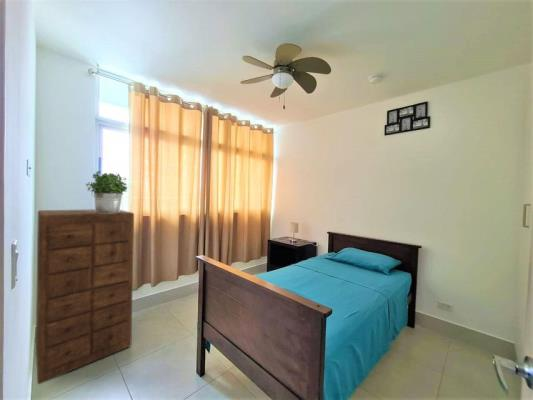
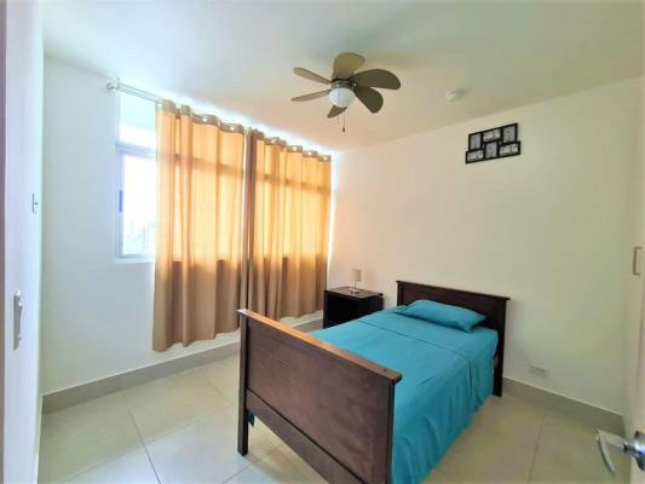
- dresser [35,208,135,385]
- potted plant [85,170,128,213]
